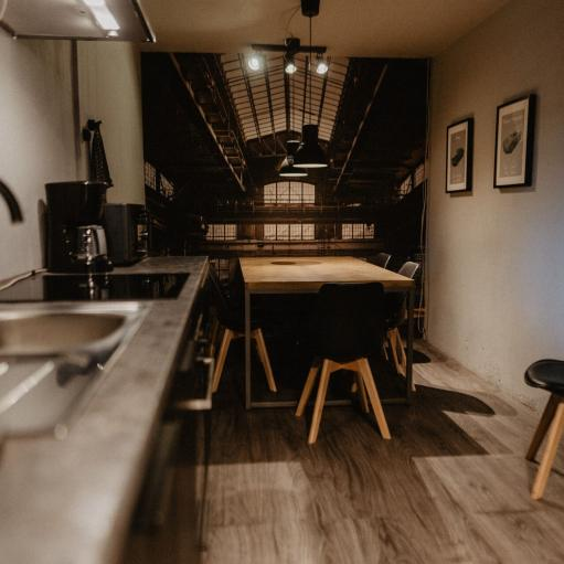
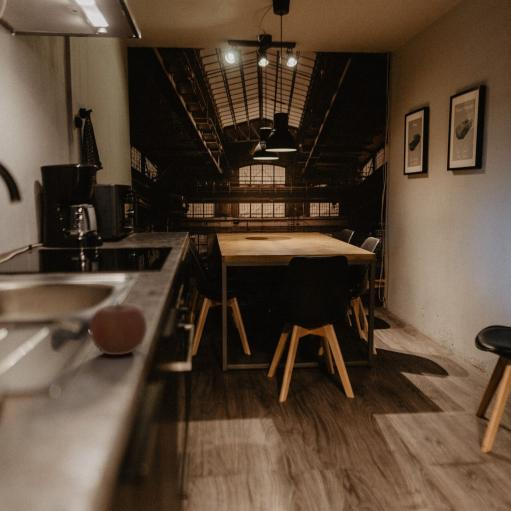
+ apple [89,300,148,356]
